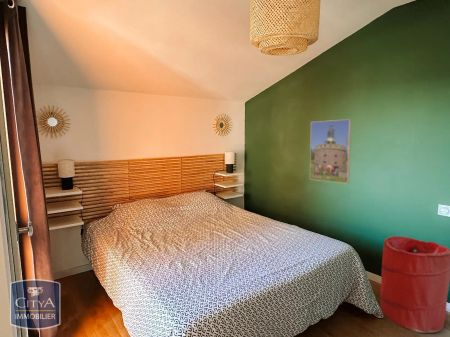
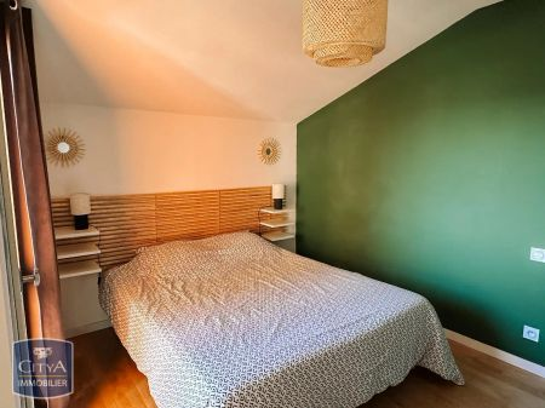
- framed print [309,118,352,185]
- laundry hamper [379,235,450,334]
